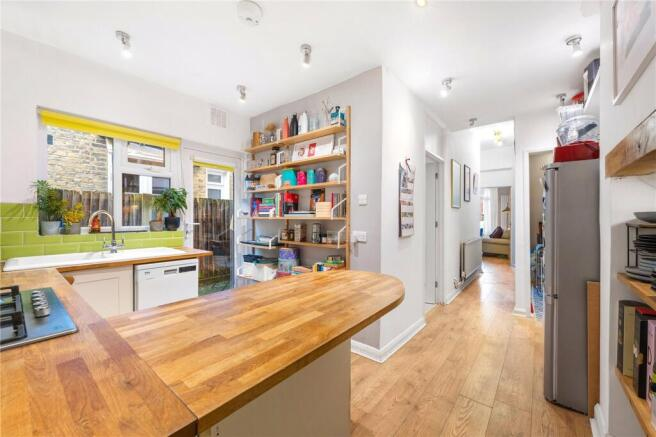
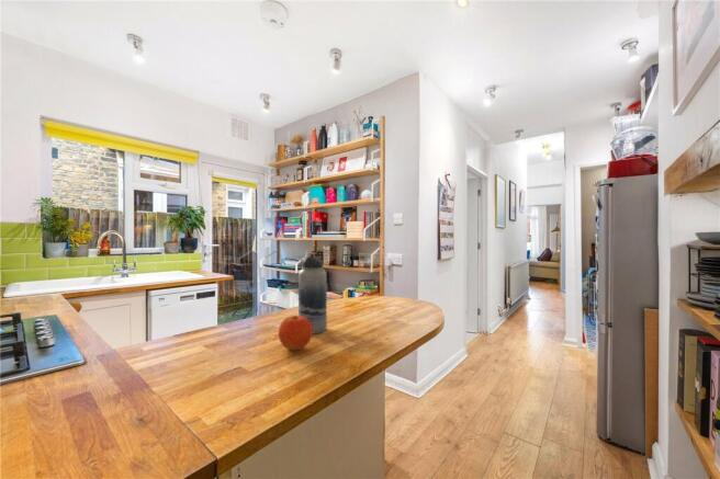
+ fruit [278,315,313,352]
+ water bottle [297,253,328,334]
